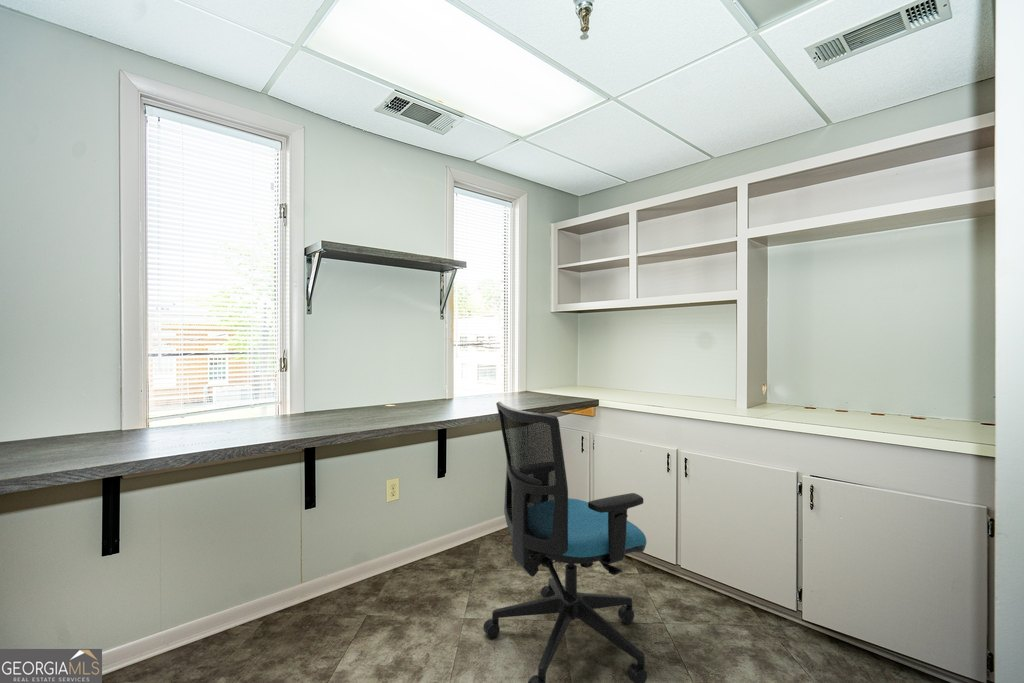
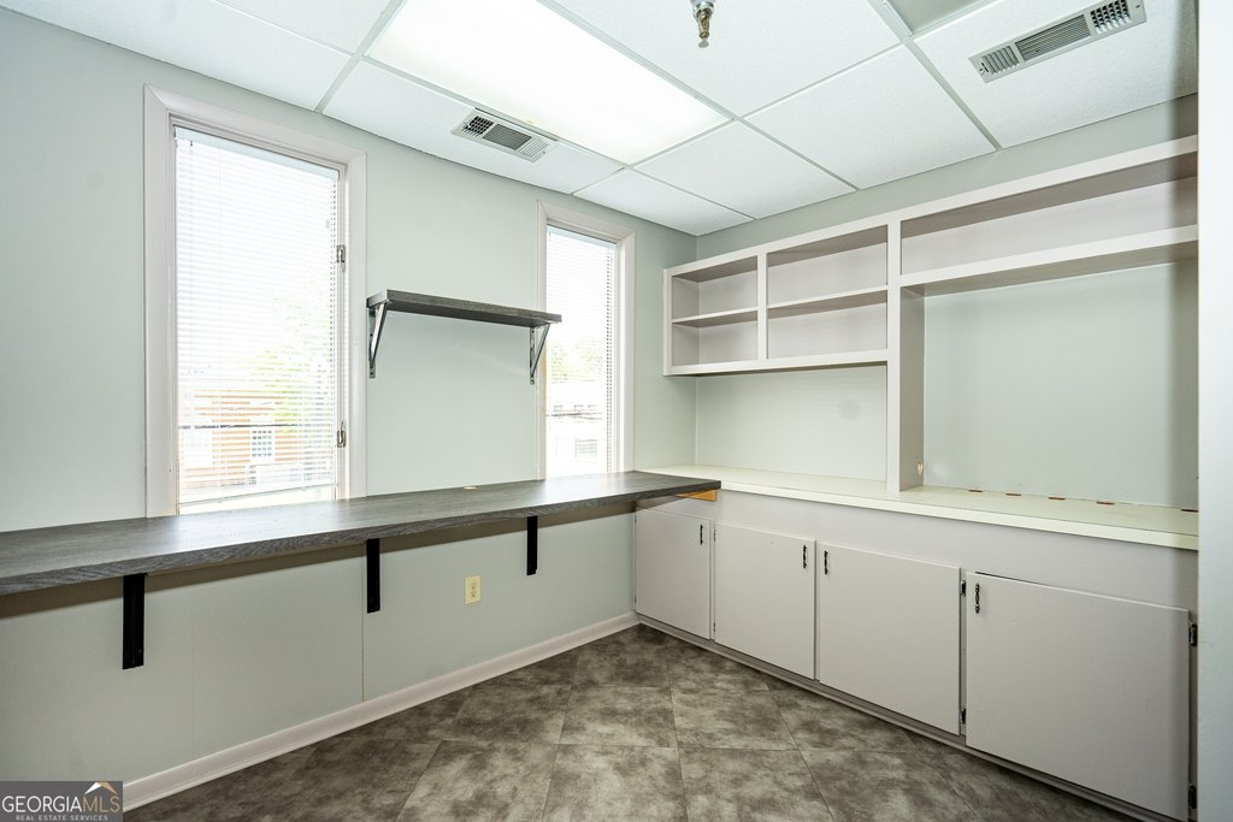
- office chair [482,401,648,683]
